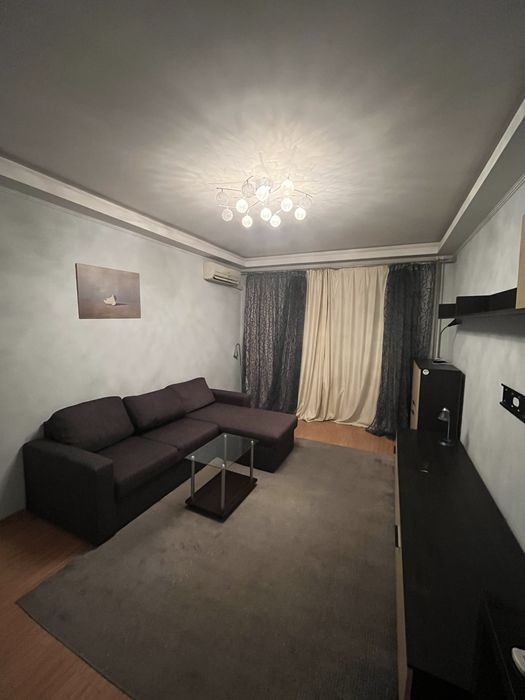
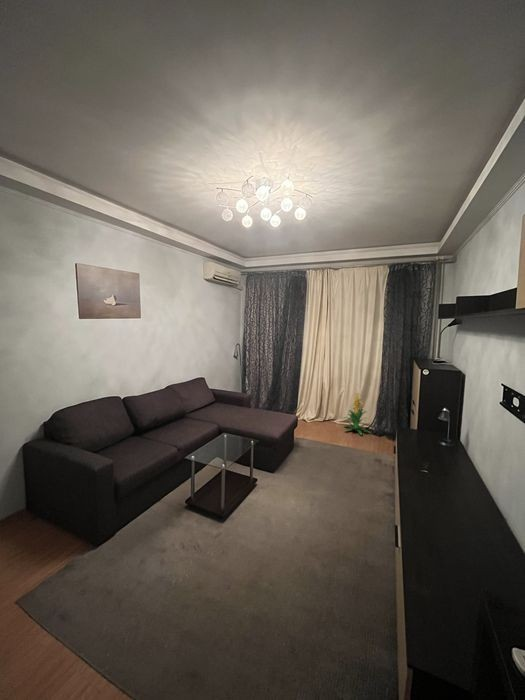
+ indoor plant [342,389,371,436]
